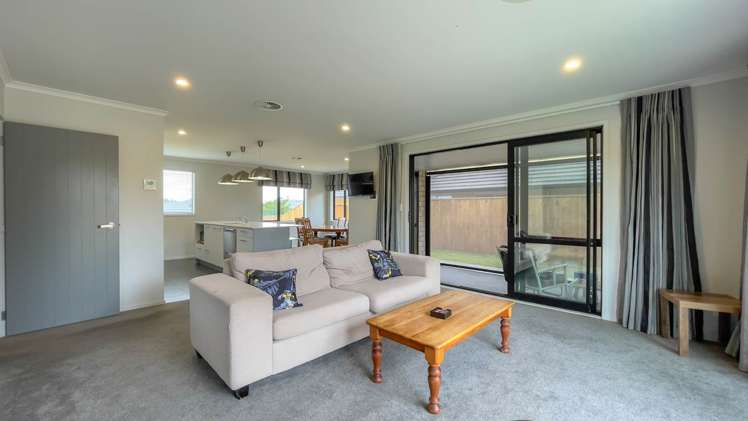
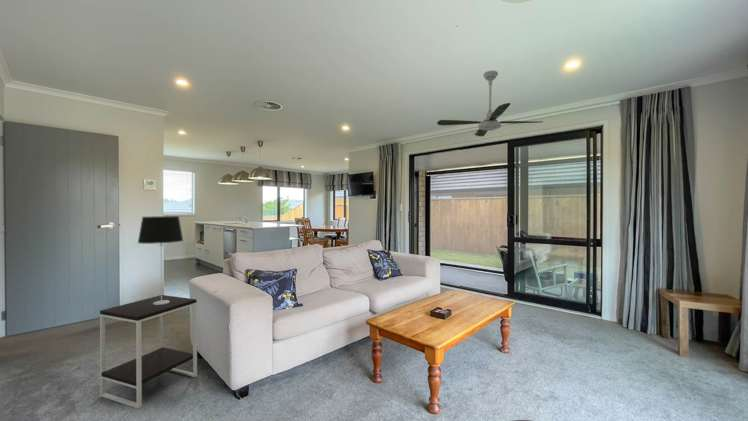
+ side table [99,294,198,409]
+ table lamp [137,215,184,305]
+ ceiling fan [436,70,542,137]
